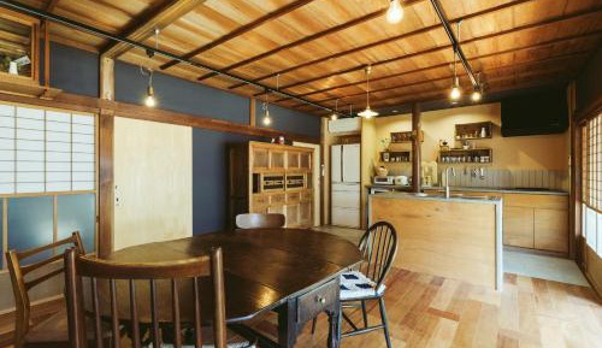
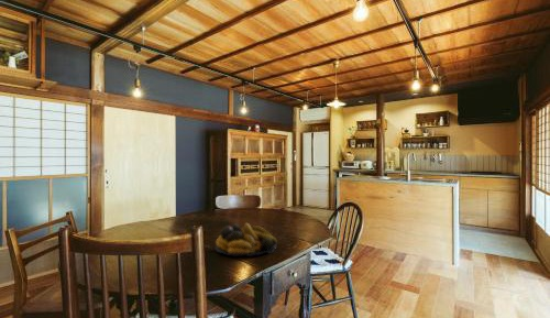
+ fruit bowl [213,222,277,257]
